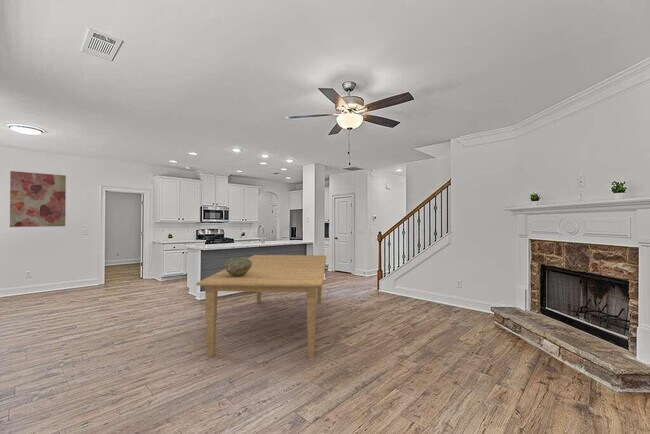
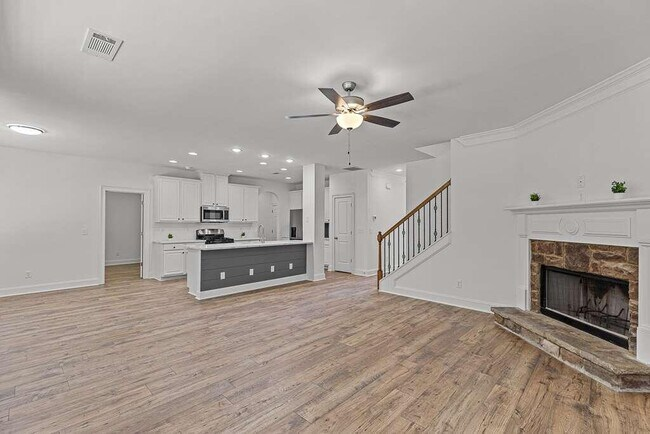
- wall art [9,170,67,228]
- dining table [195,254,327,359]
- vessel [223,256,252,276]
